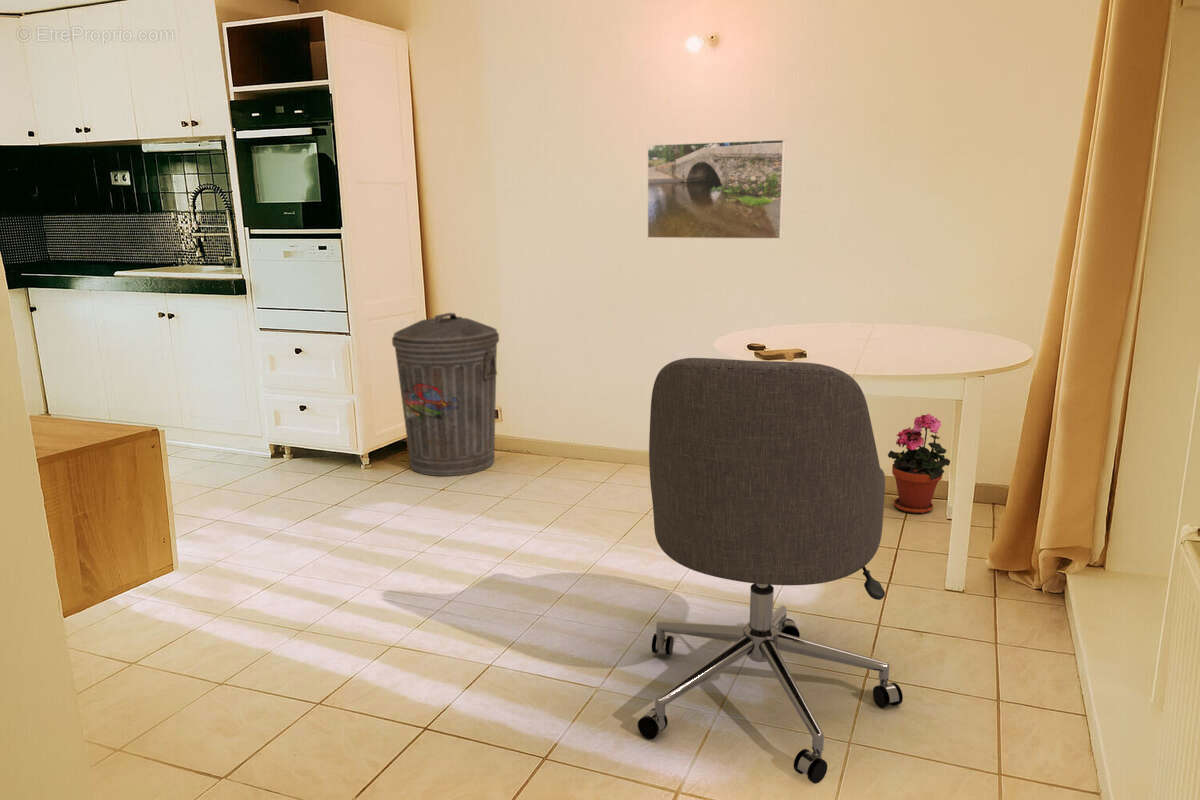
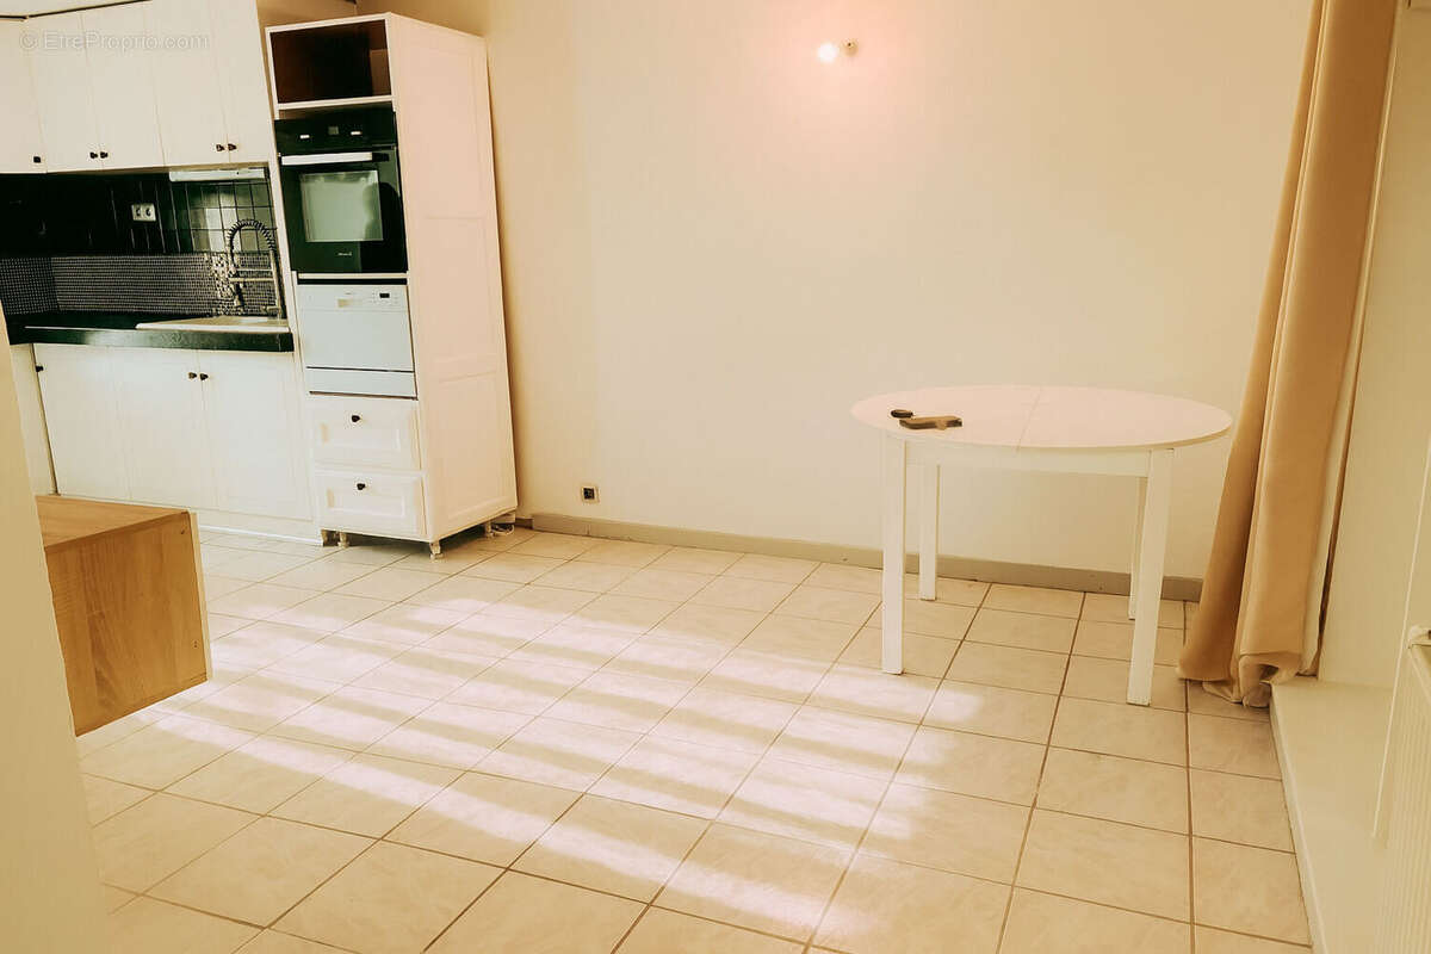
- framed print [646,138,786,240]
- chair [637,357,904,785]
- trash can [391,312,500,477]
- potted plant [887,413,951,515]
